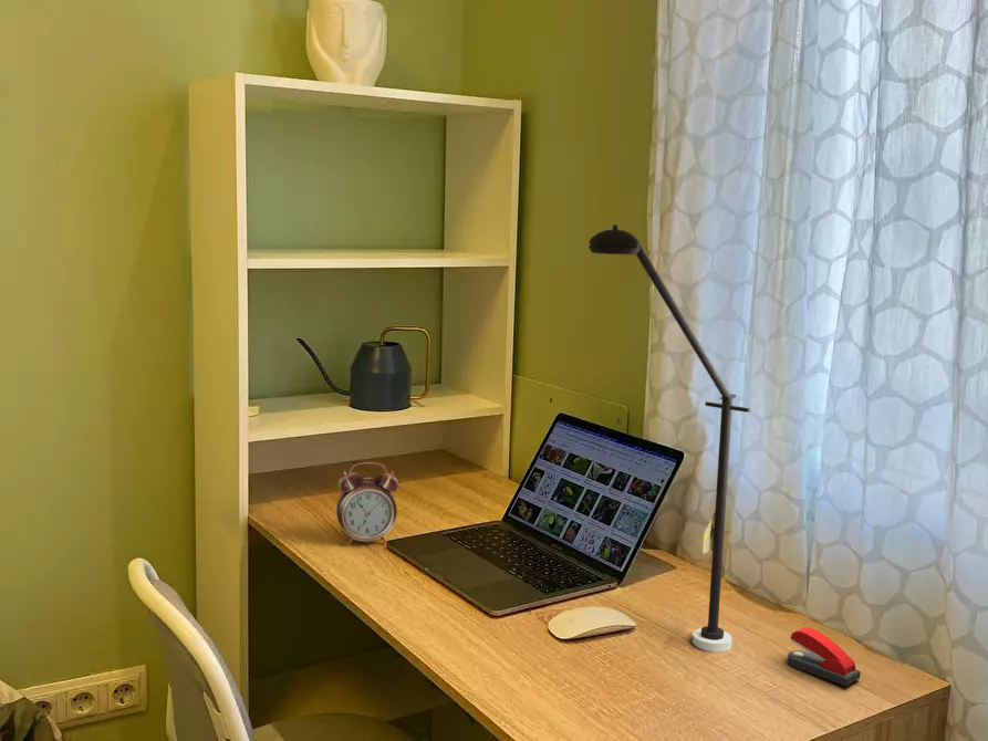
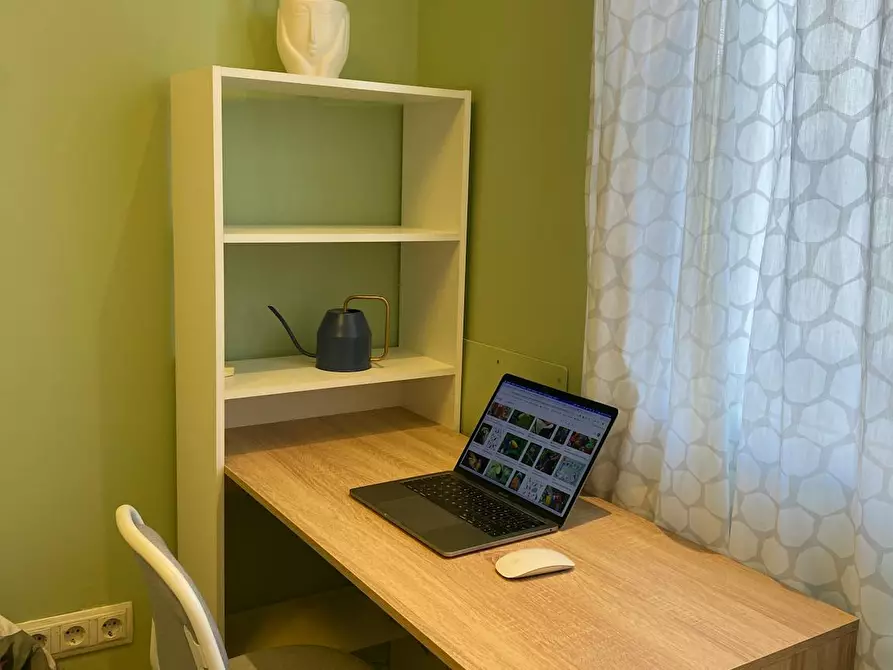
- desk lamp [587,223,751,654]
- stapler [787,626,862,687]
- alarm clock [335,460,399,546]
